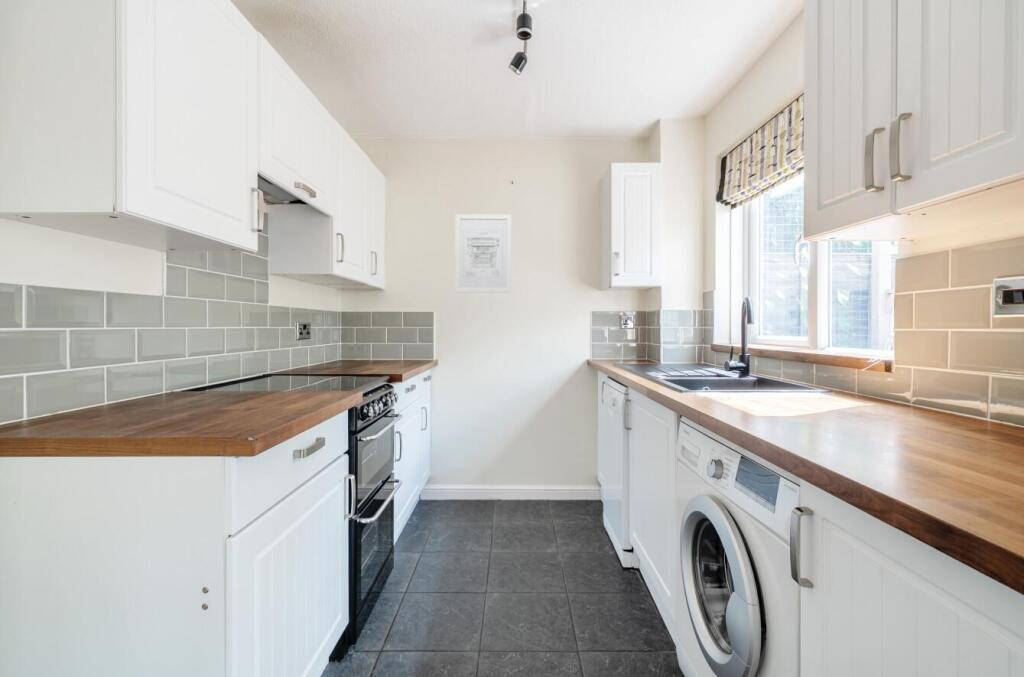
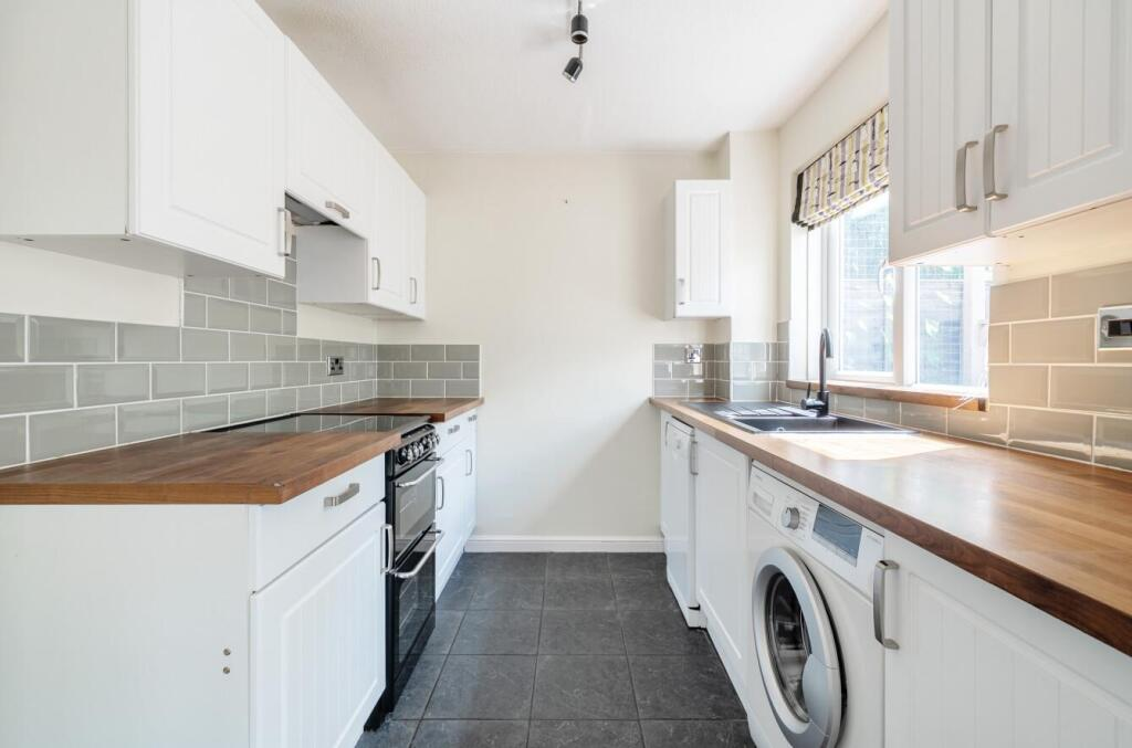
- wall art [454,213,512,294]
